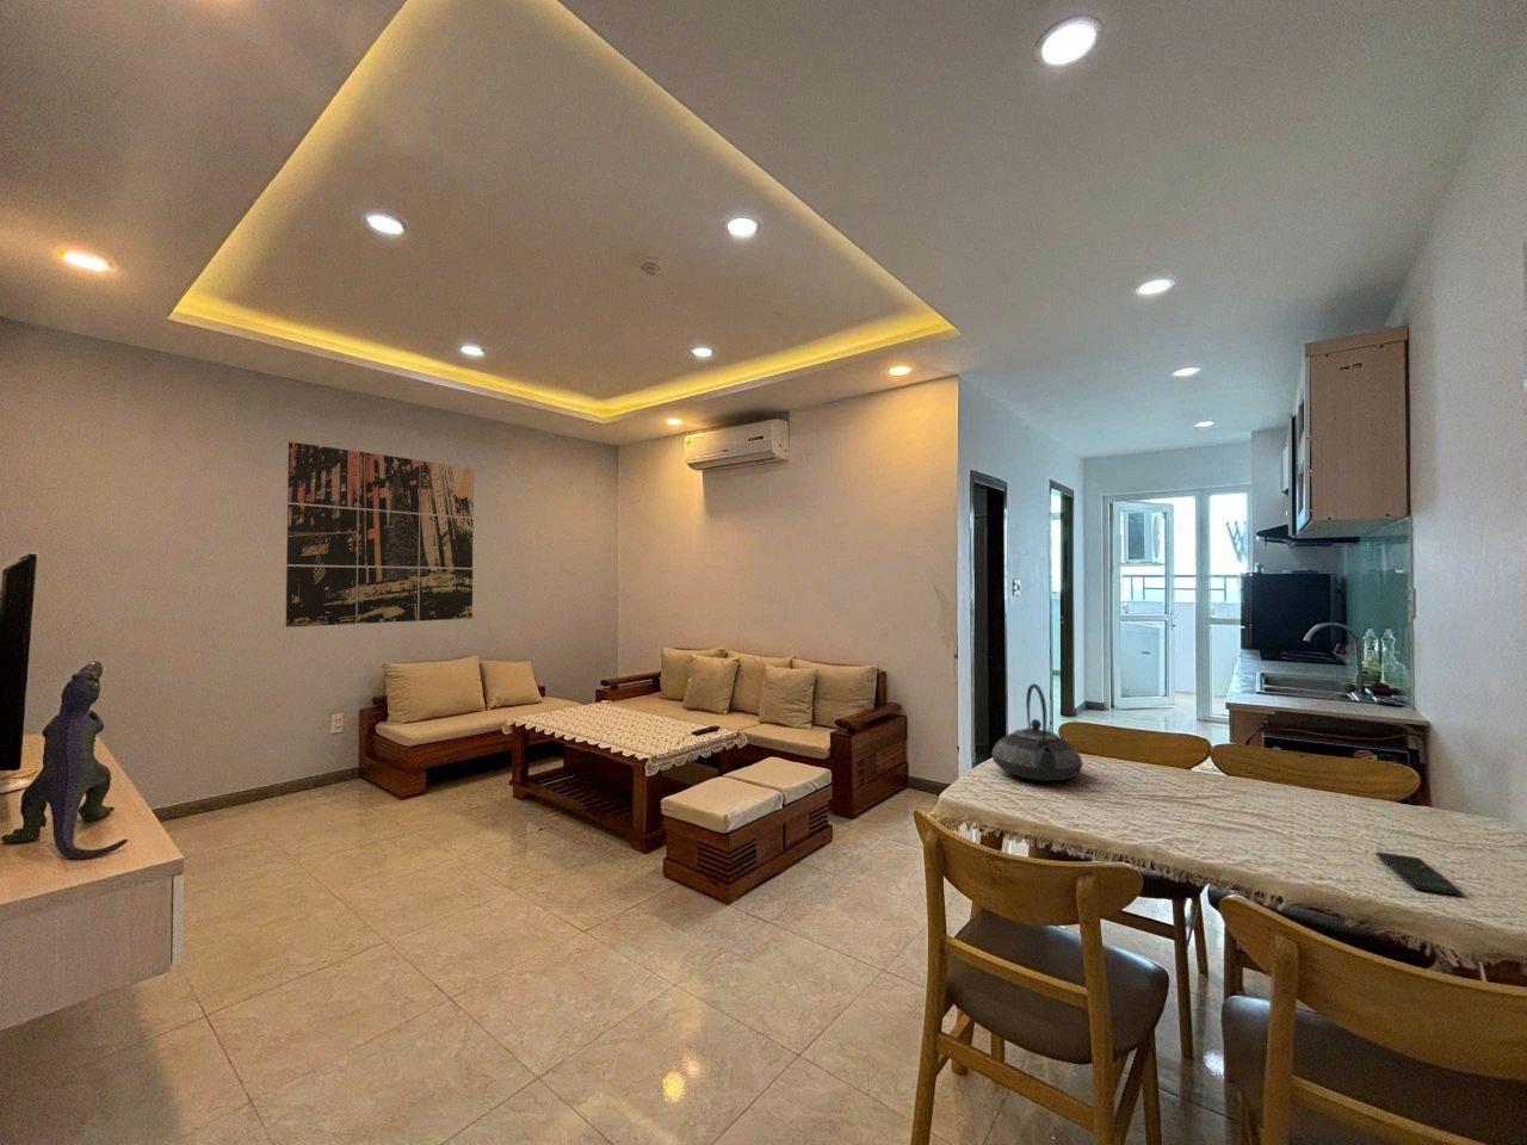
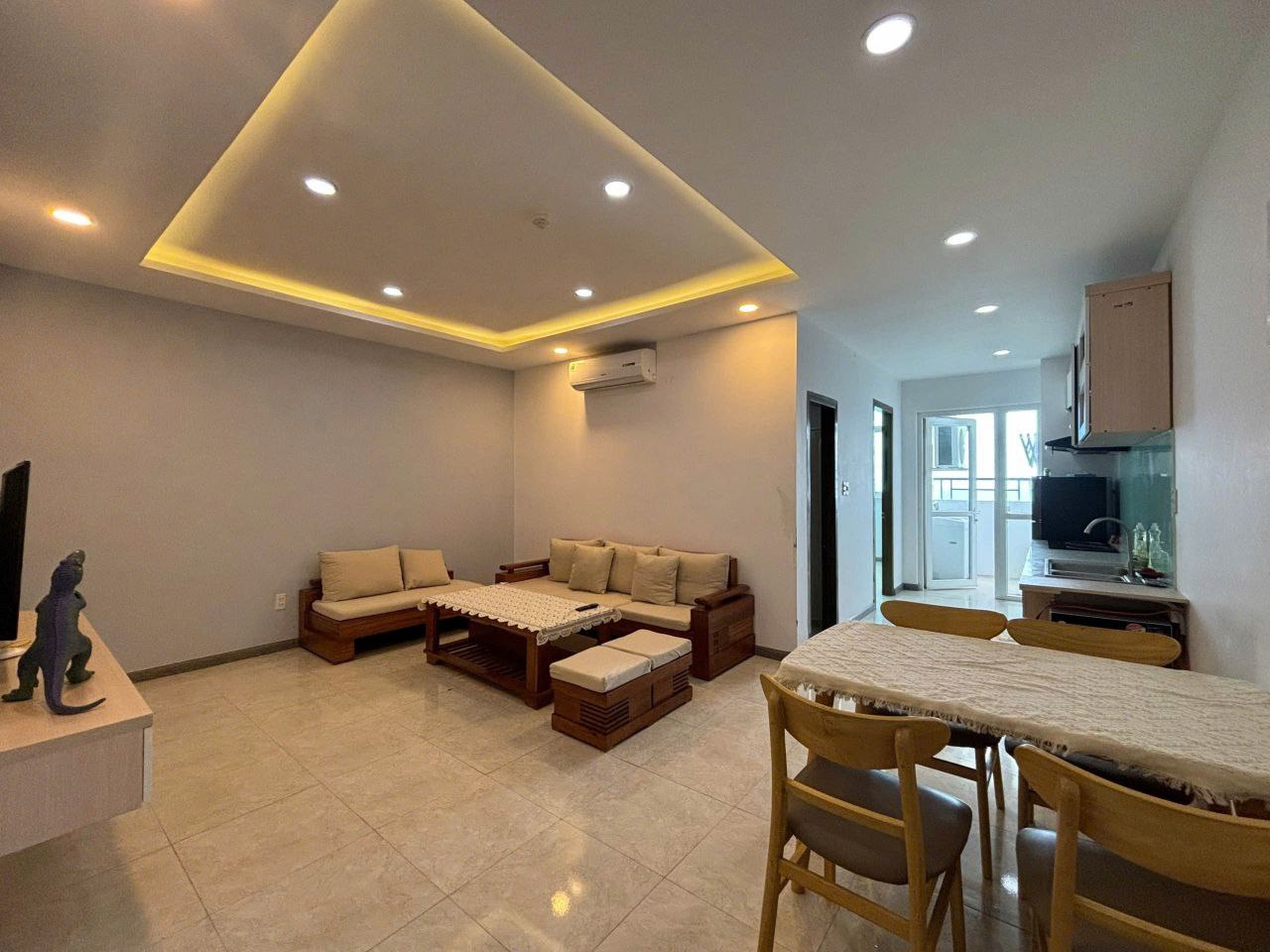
- teapot [992,682,1083,783]
- smartphone [1374,850,1463,897]
- wall art [285,440,475,629]
